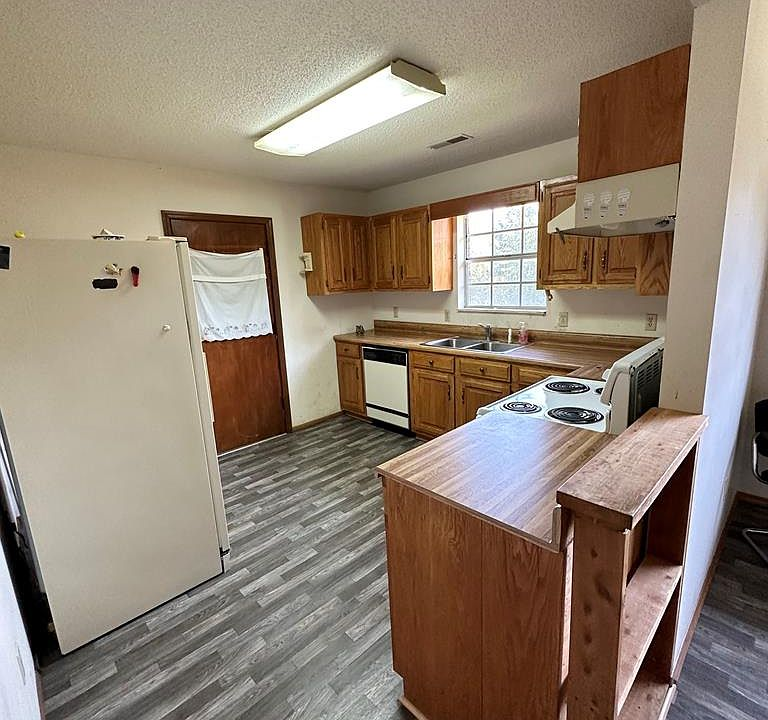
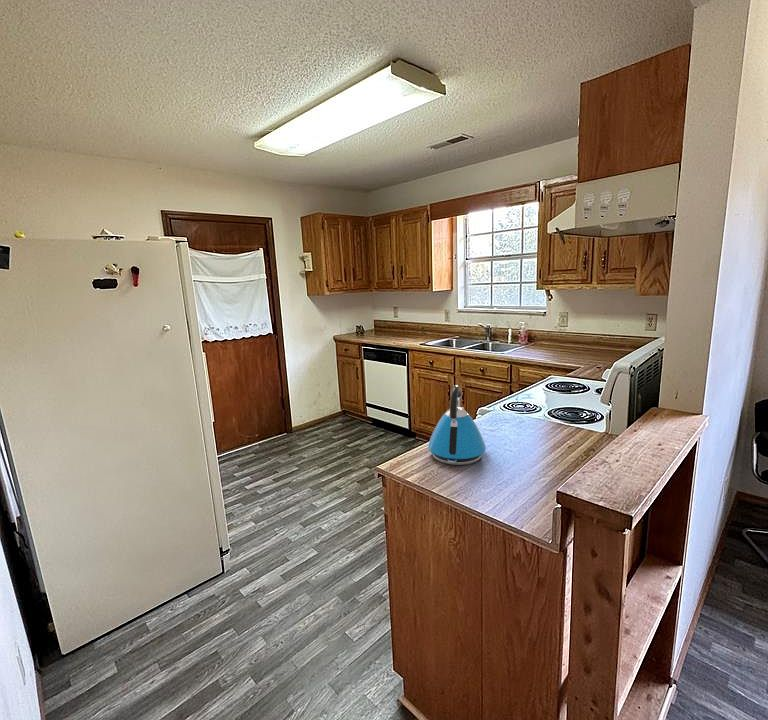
+ kettle [427,384,487,466]
